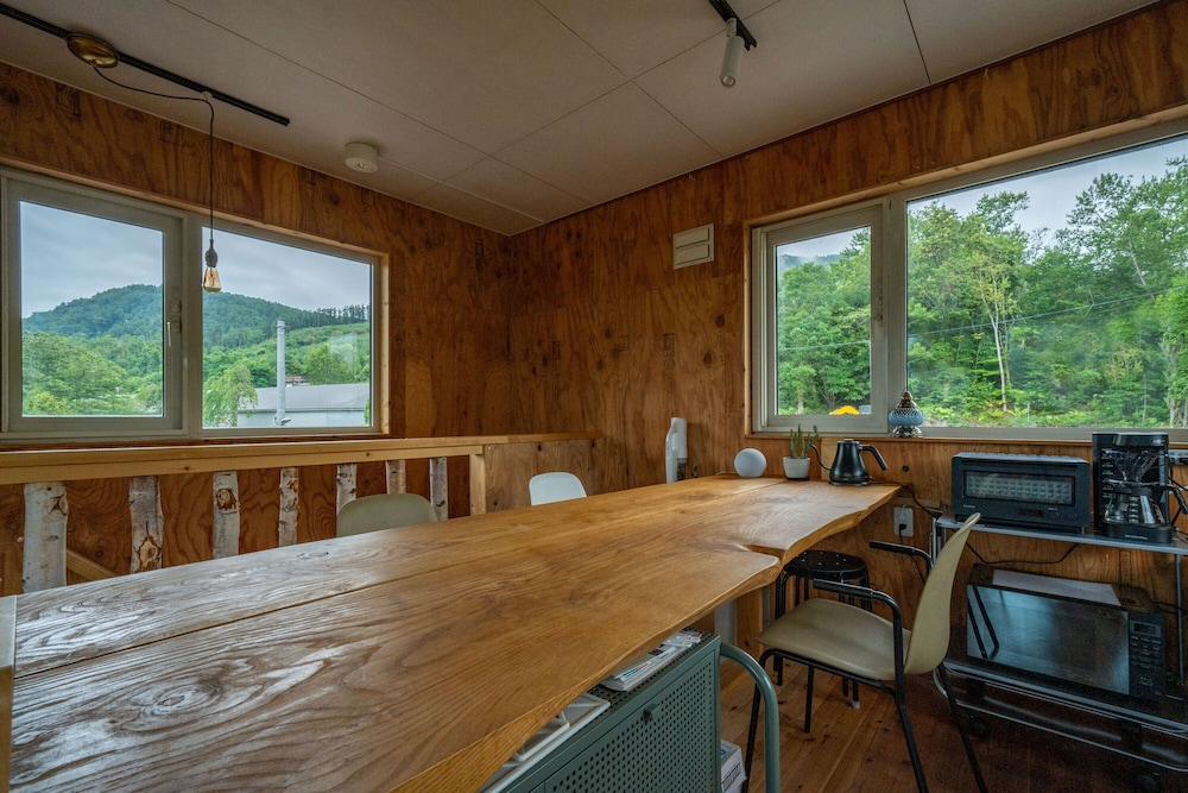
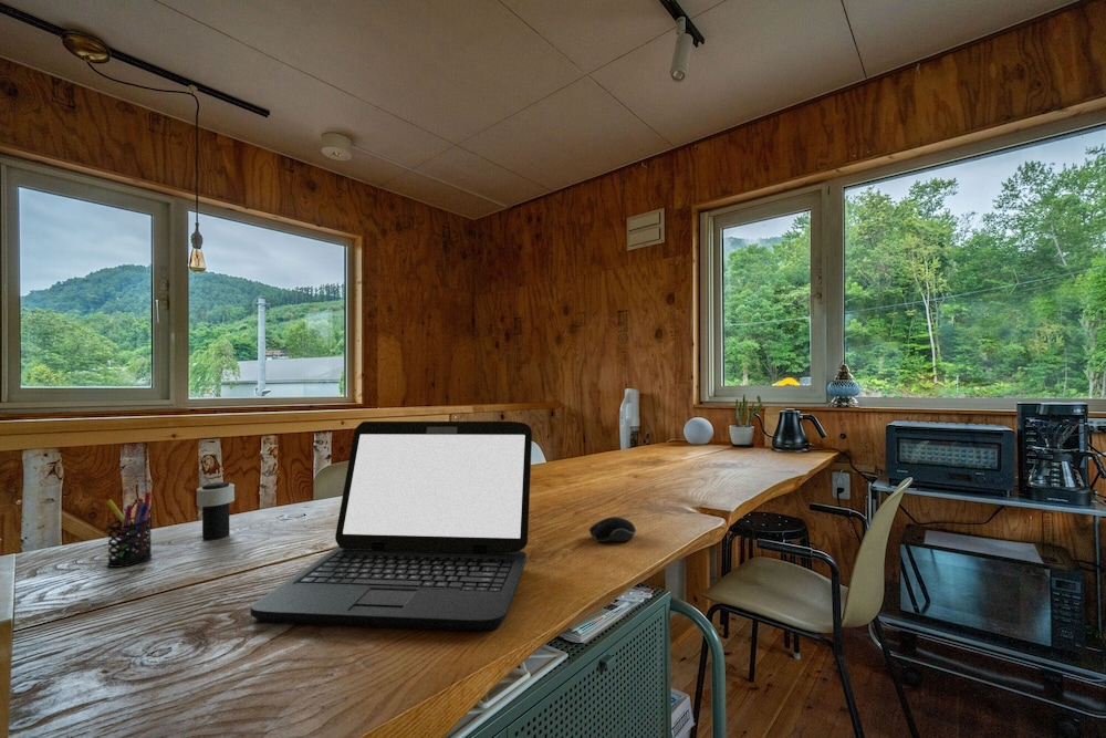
+ computer mouse [588,516,637,543]
+ pen holder [105,490,153,569]
+ laptop [249,420,533,633]
+ cup [196,481,236,541]
